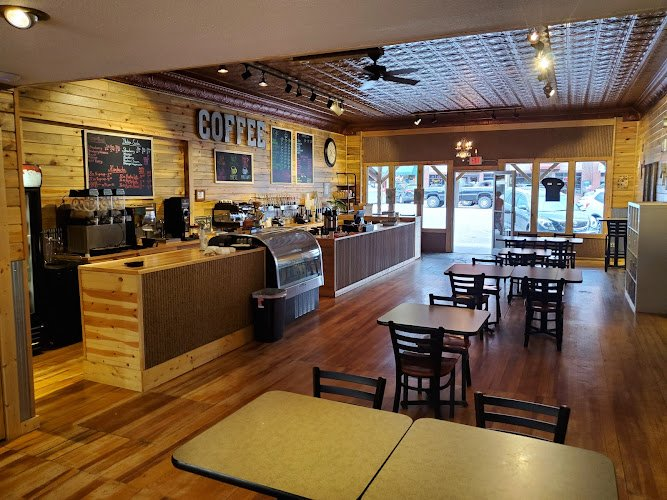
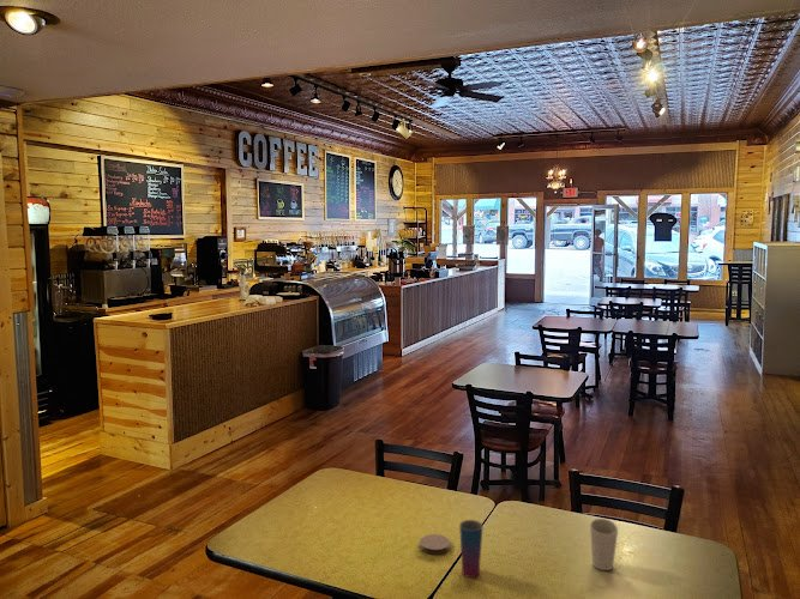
+ cup [589,518,619,571]
+ cup [458,519,483,579]
+ coaster [419,533,451,555]
